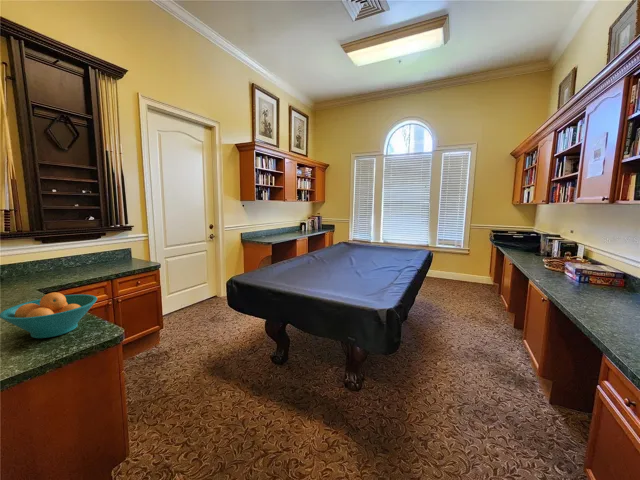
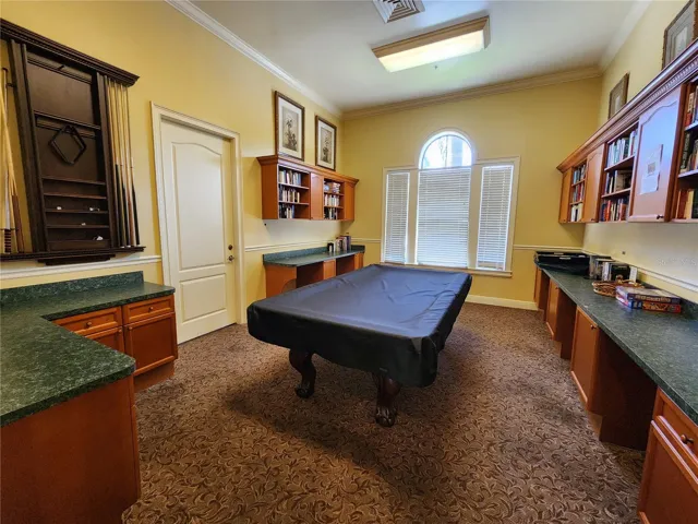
- fruit bowl [0,291,98,339]
